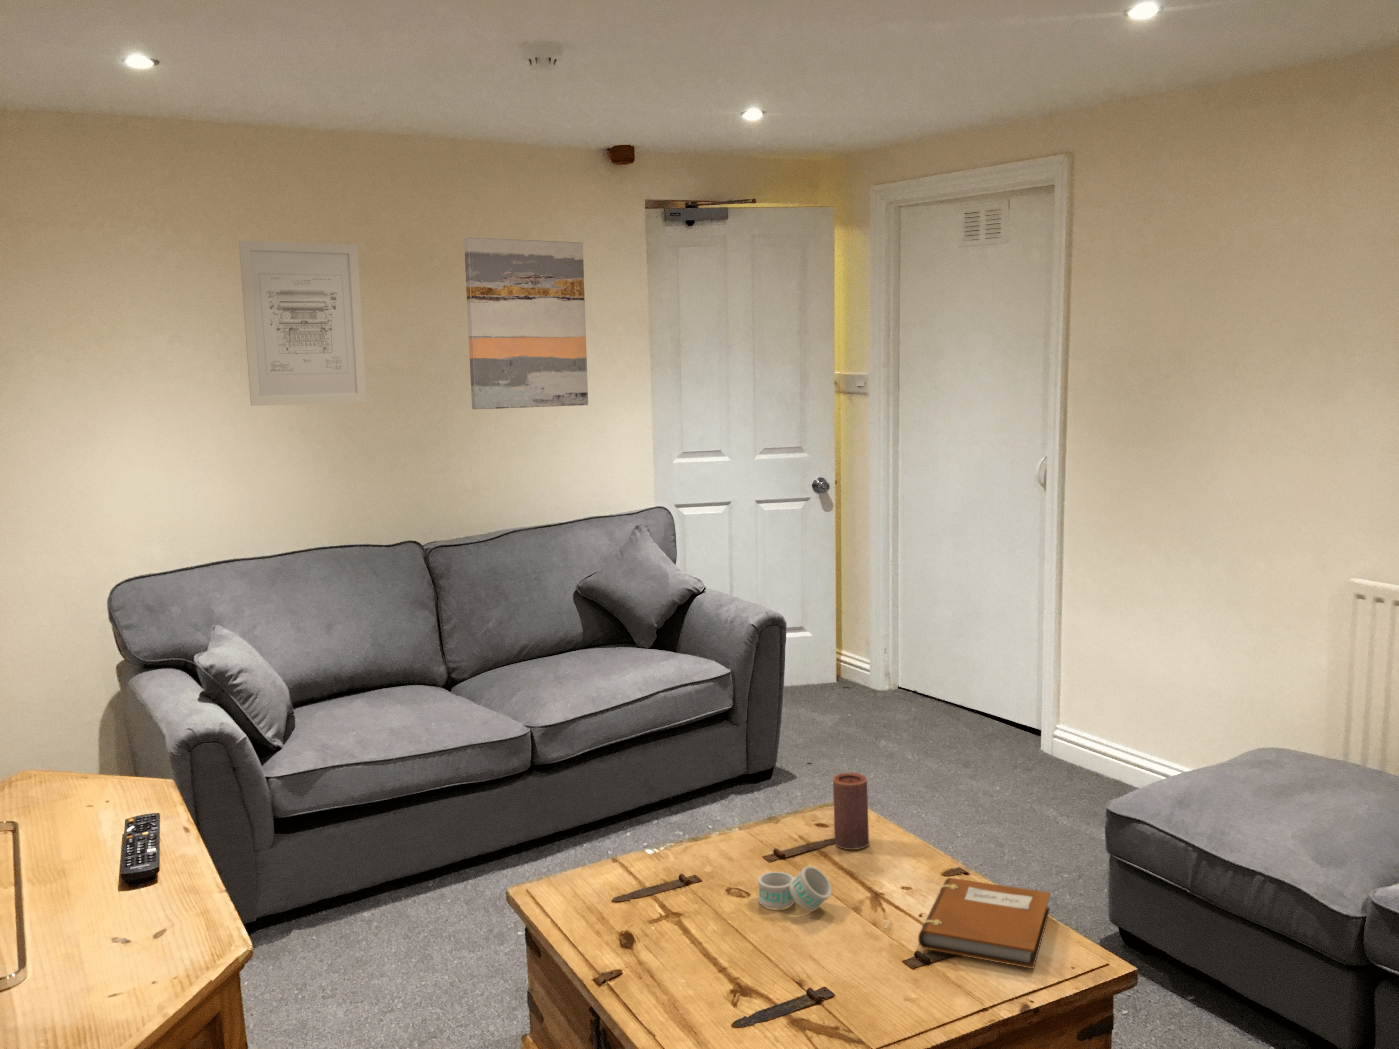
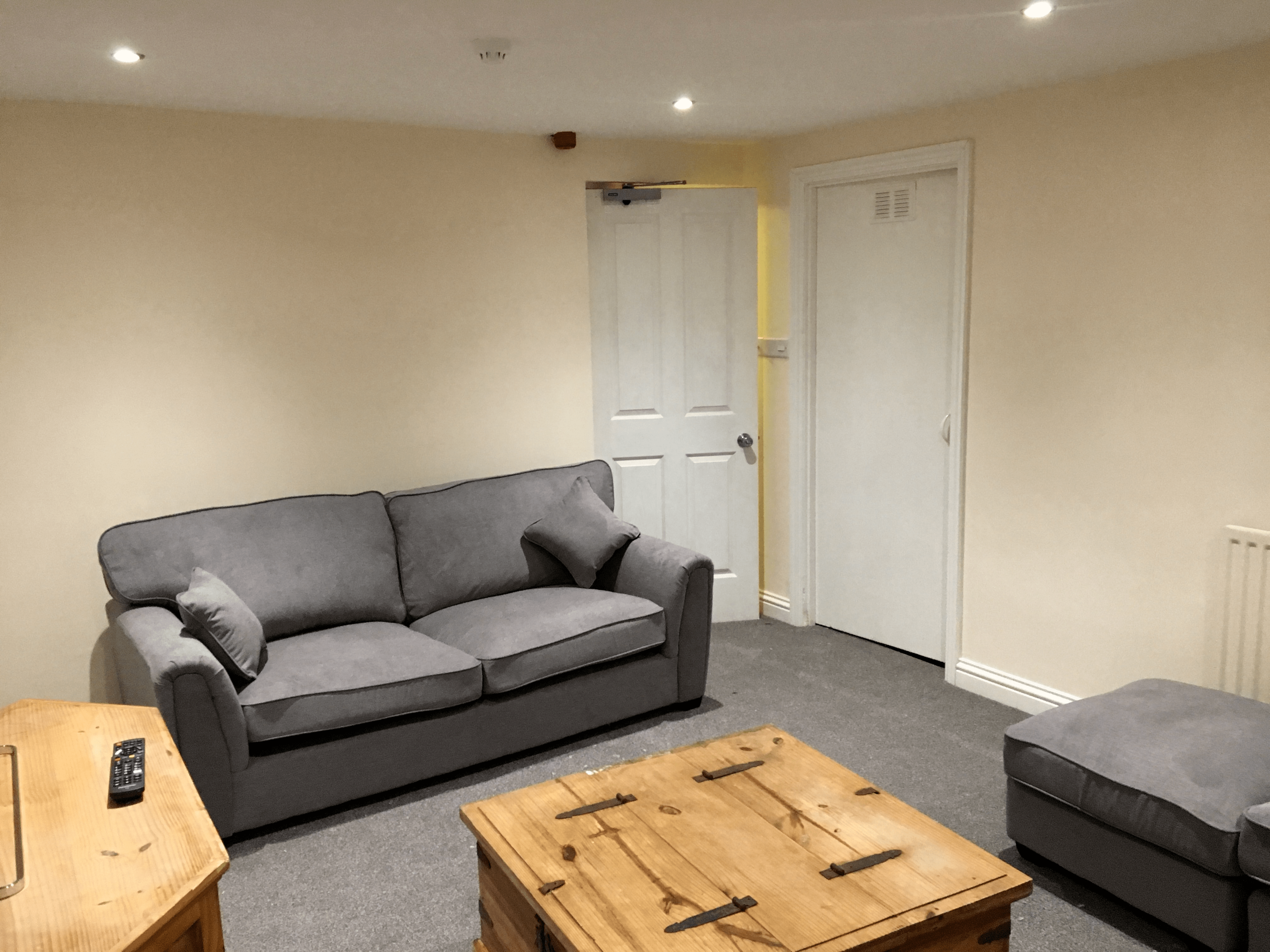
- napkin ring [758,865,833,911]
- notebook [918,877,1051,969]
- wall art [238,240,367,407]
- candle [832,772,870,850]
- wall art [464,237,589,410]
